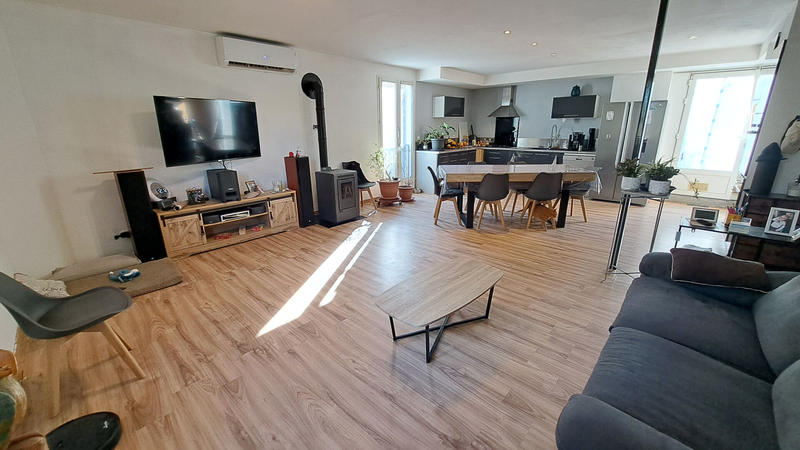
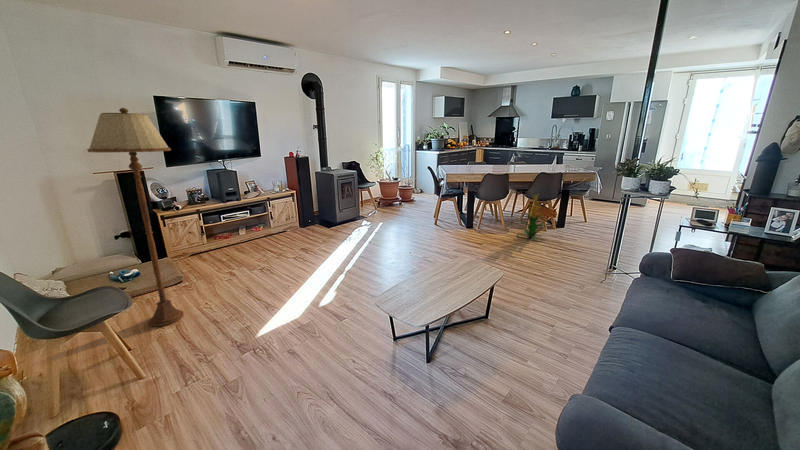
+ indoor plant [516,194,549,241]
+ floor lamp [86,107,185,327]
